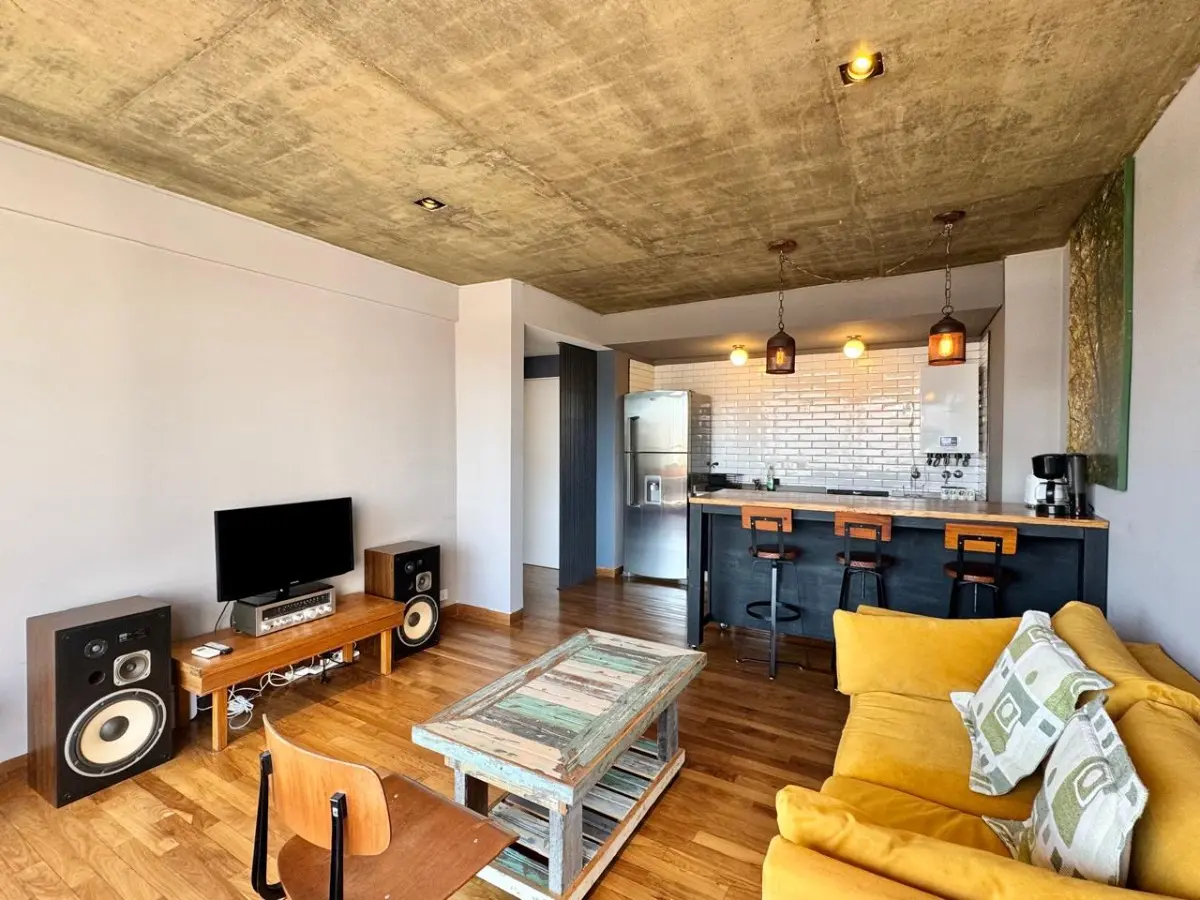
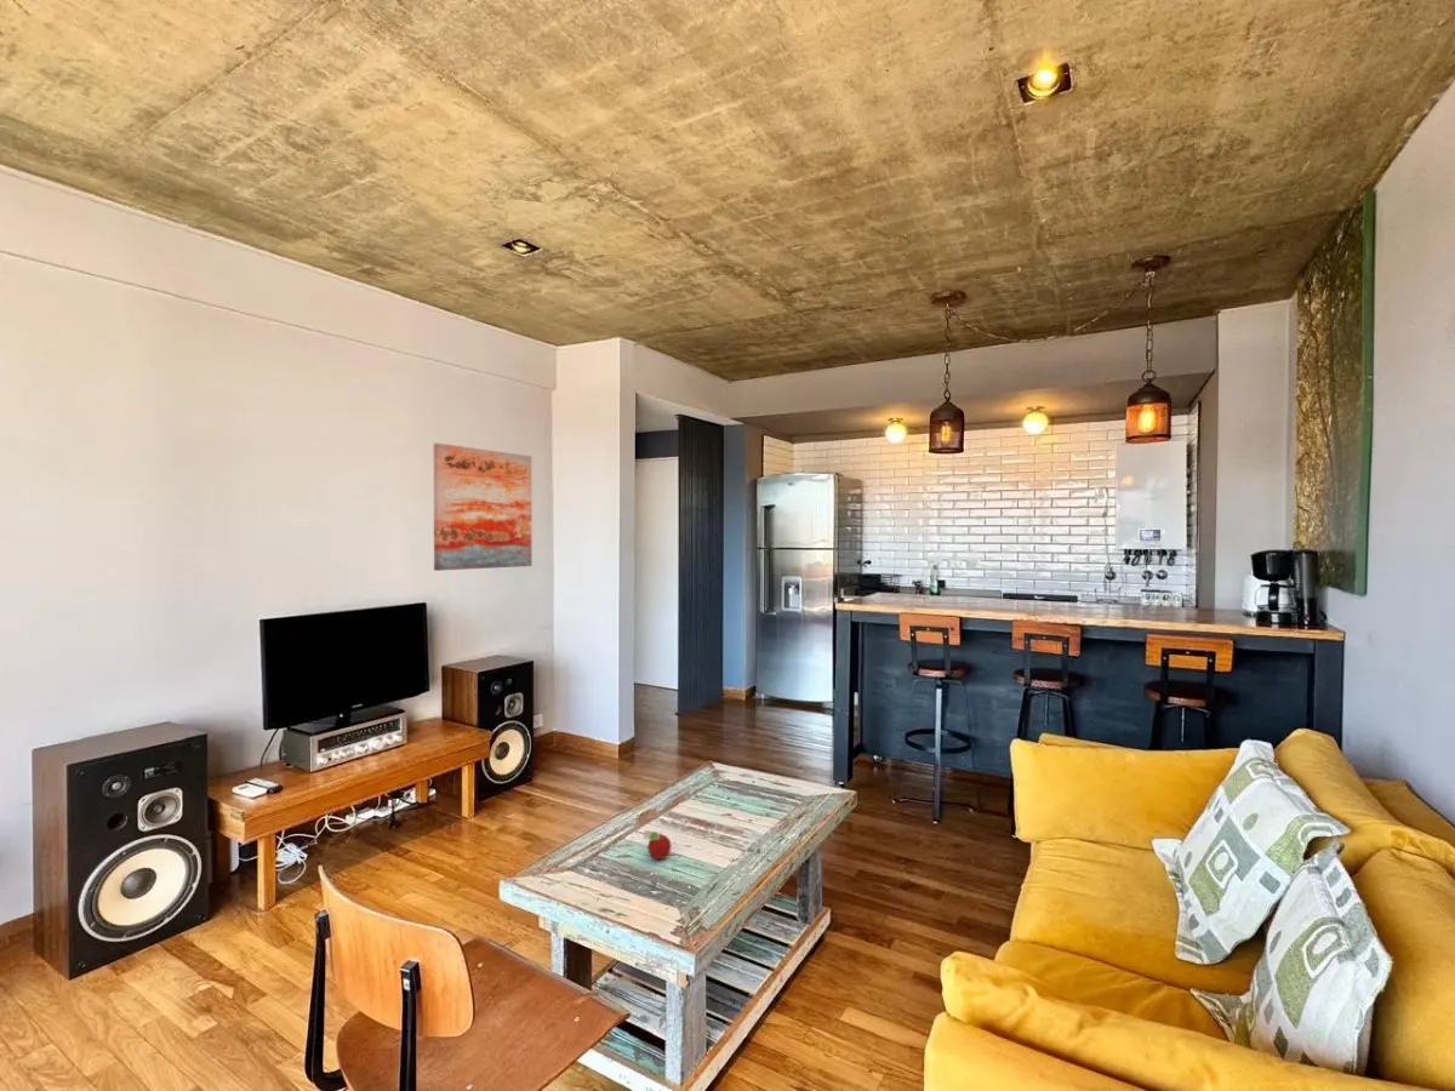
+ fruit [643,829,672,861]
+ wall art [433,442,532,572]
